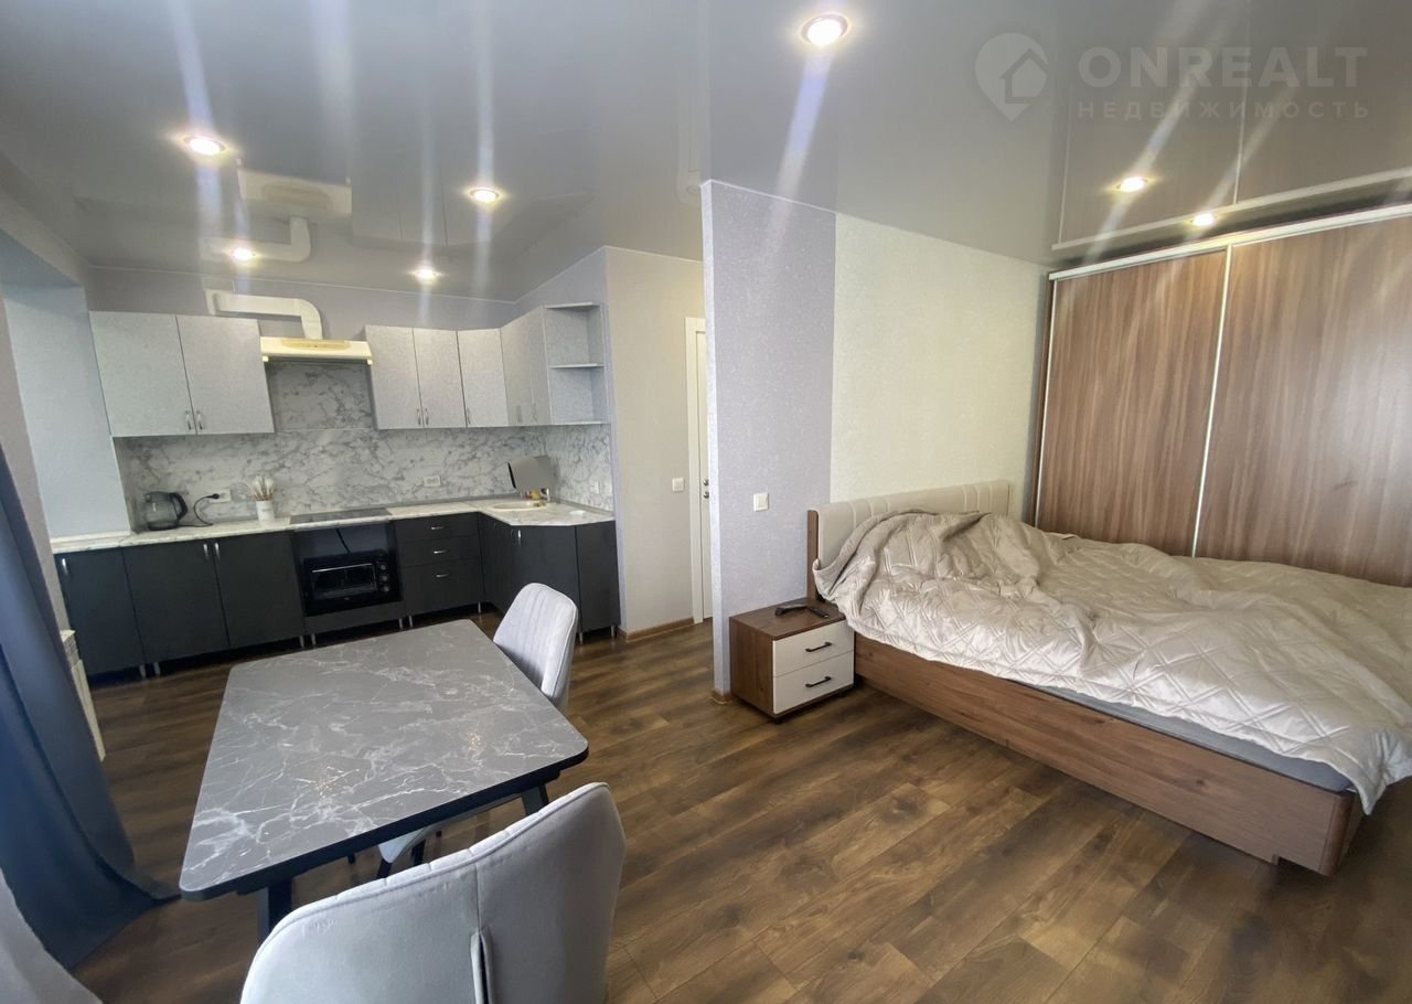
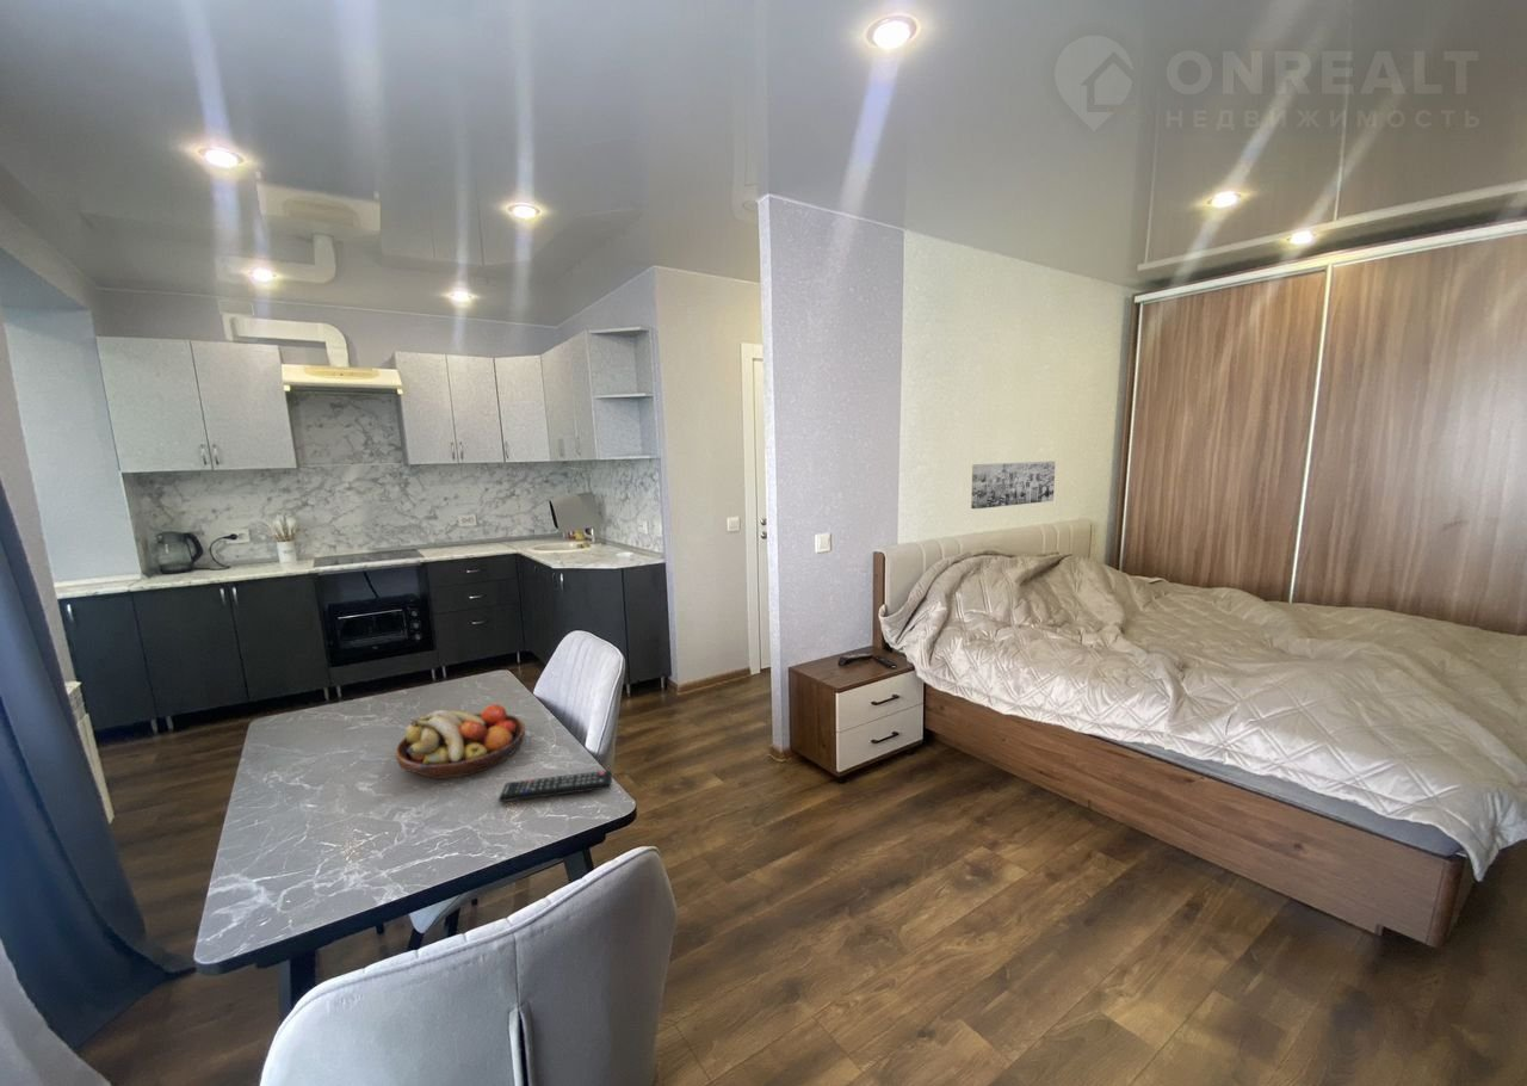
+ wall art [970,461,1056,510]
+ remote control [497,770,613,803]
+ fruit bowl [395,703,526,780]
